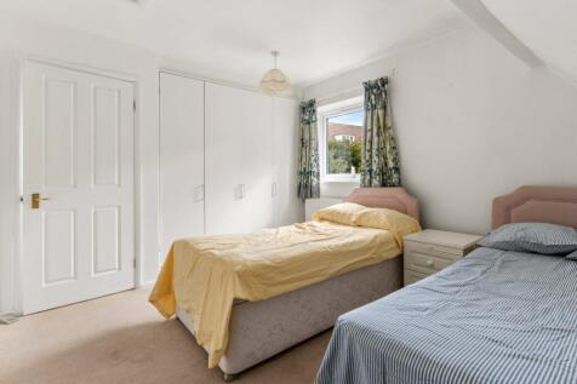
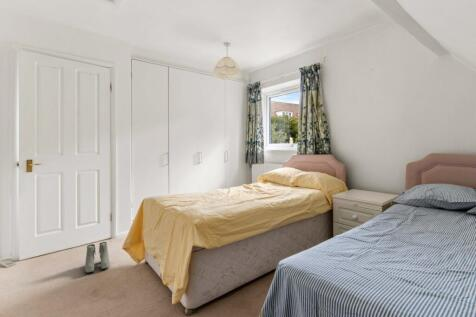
+ boots [84,241,110,274]
